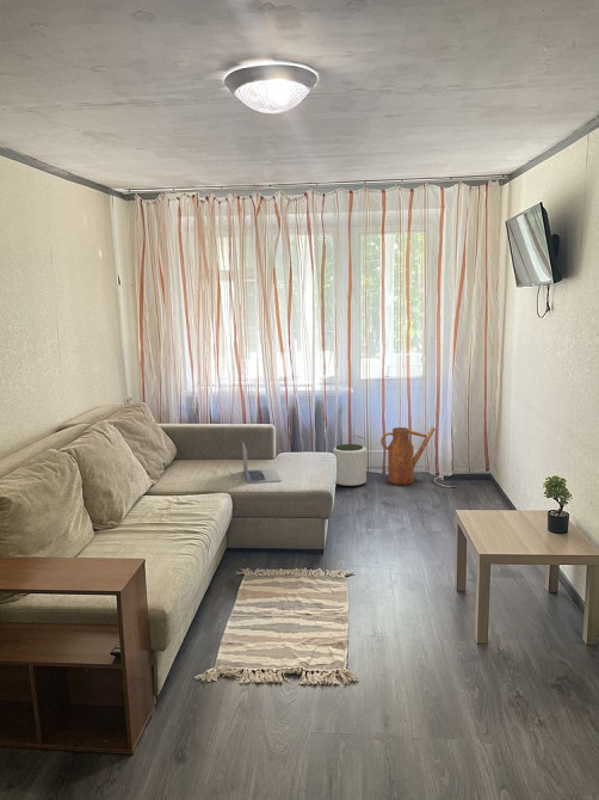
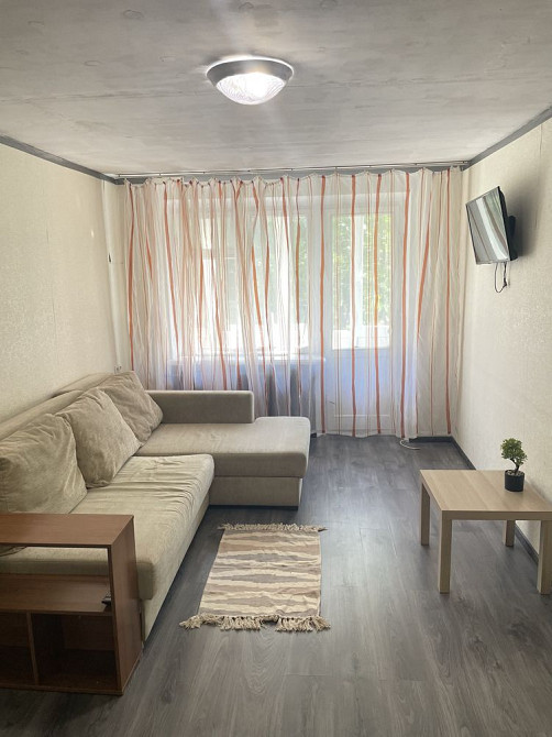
- laptop [241,441,283,485]
- watering can [379,426,437,486]
- plant pot [332,443,368,487]
